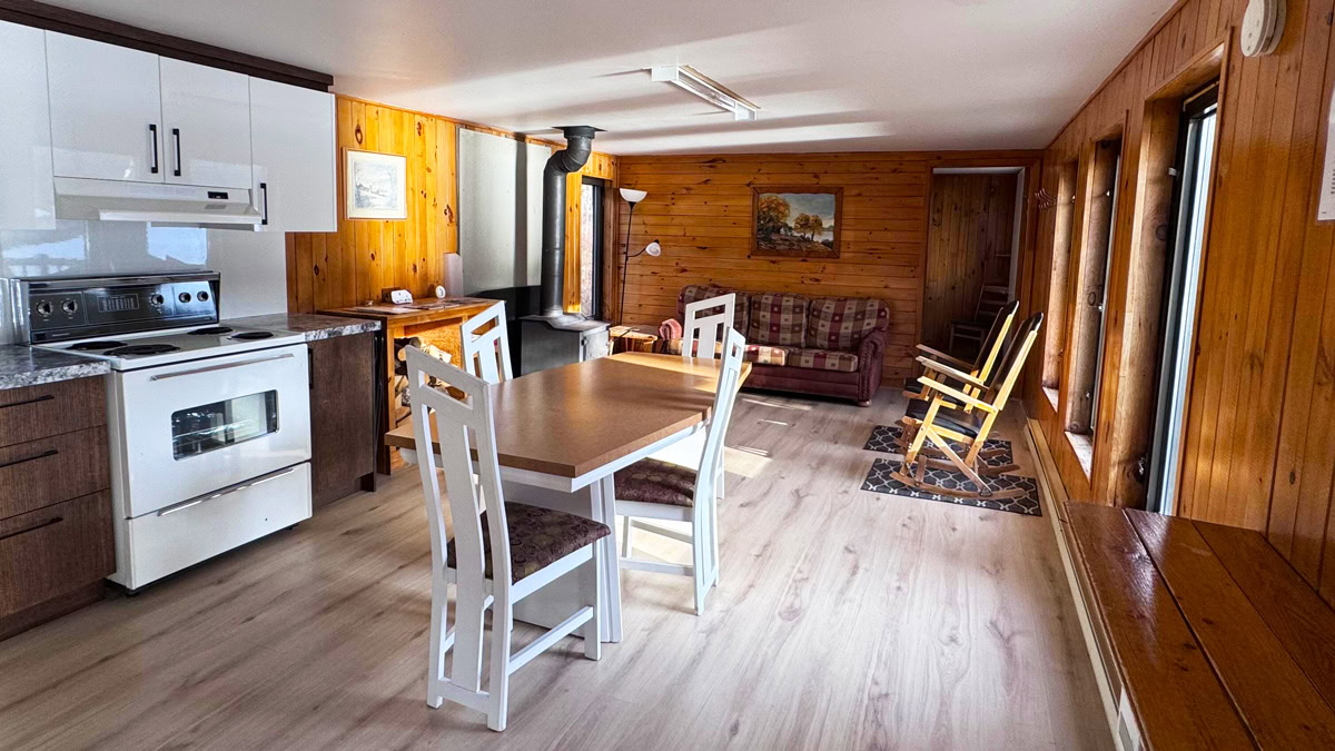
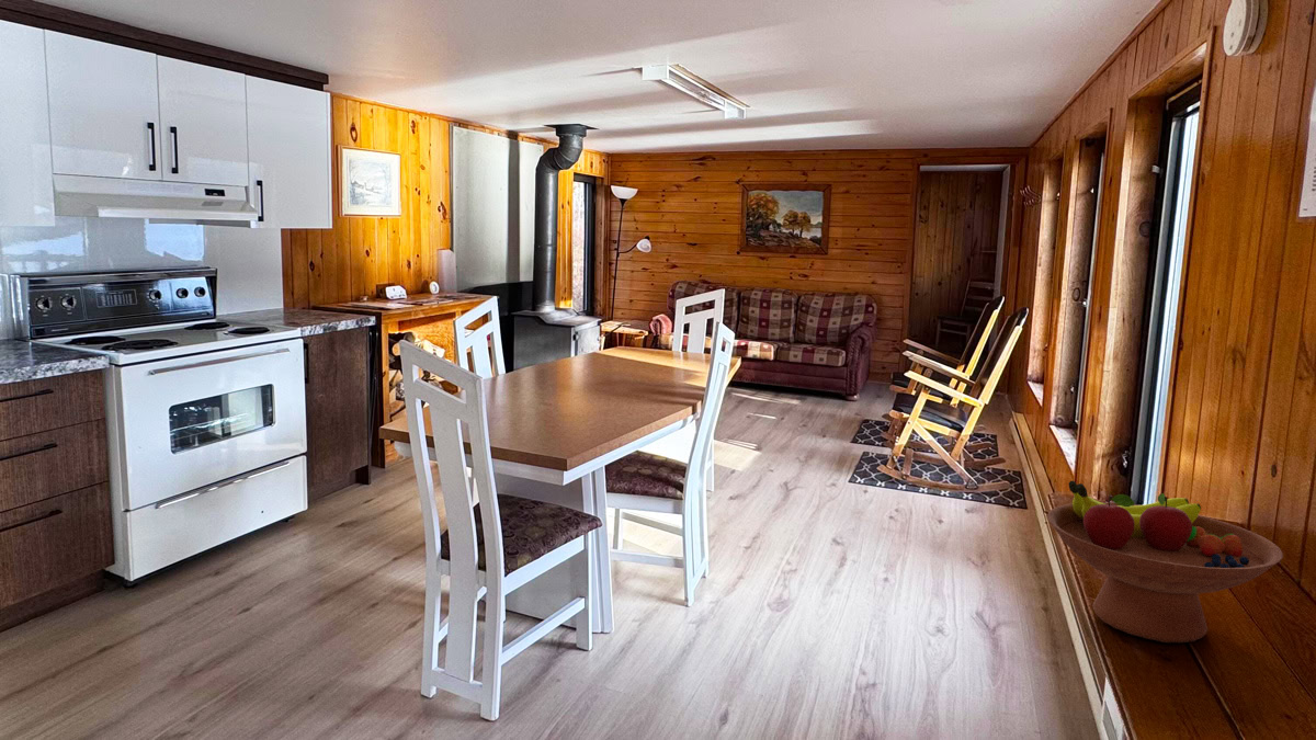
+ fruit bowl [1046,480,1284,644]
